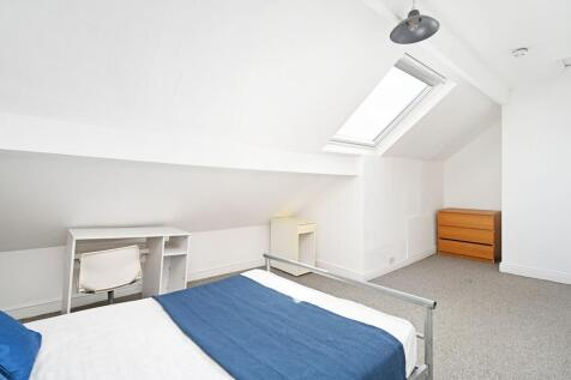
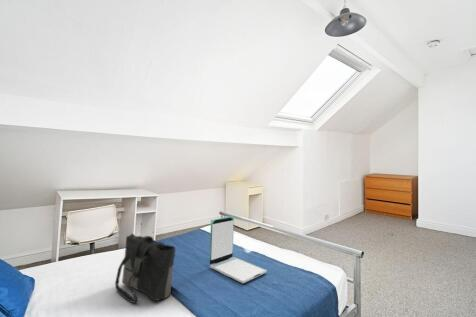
+ laptop [209,215,268,284]
+ tote bag [114,233,176,304]
